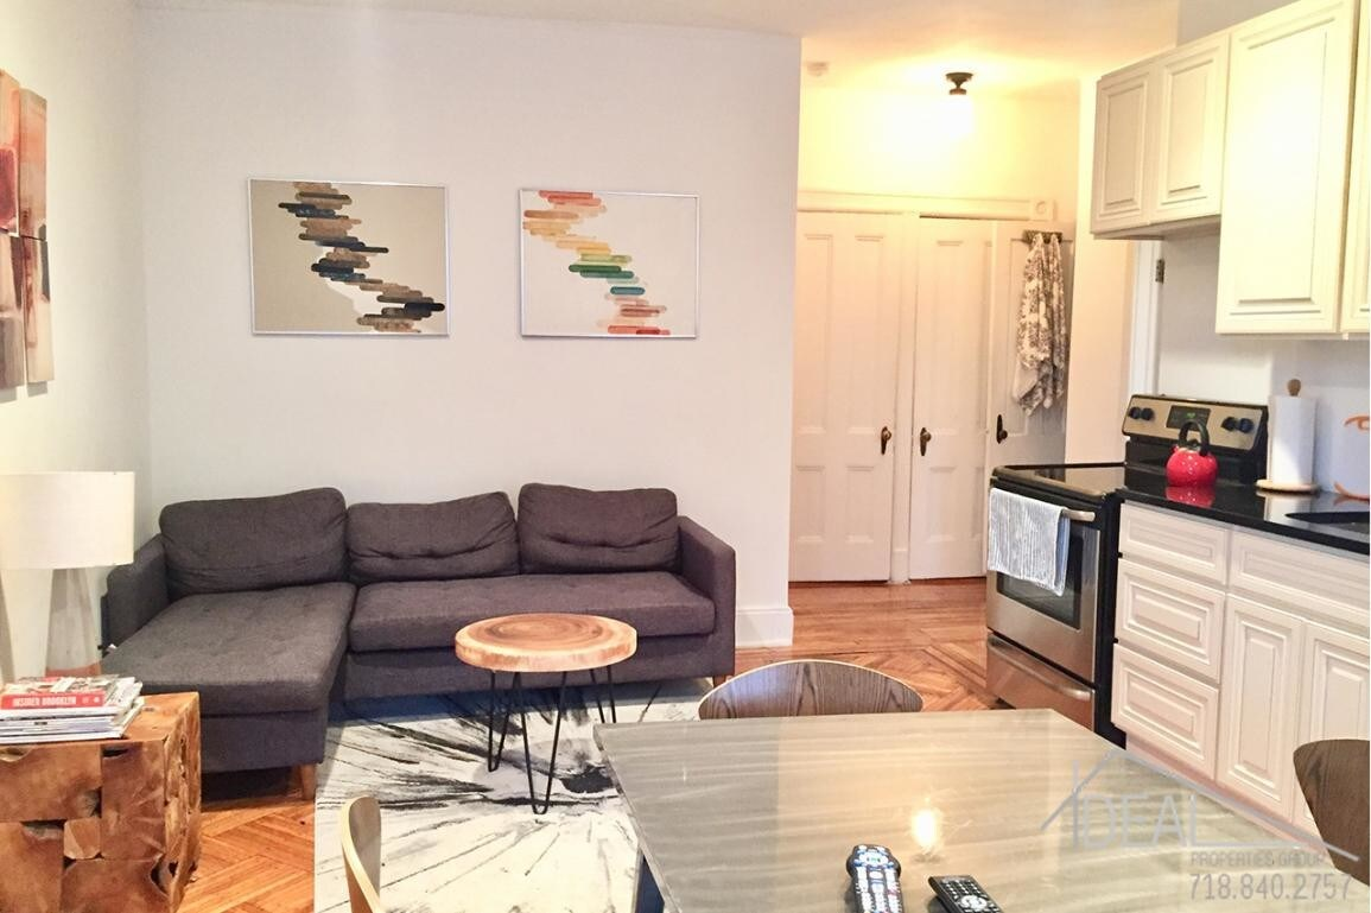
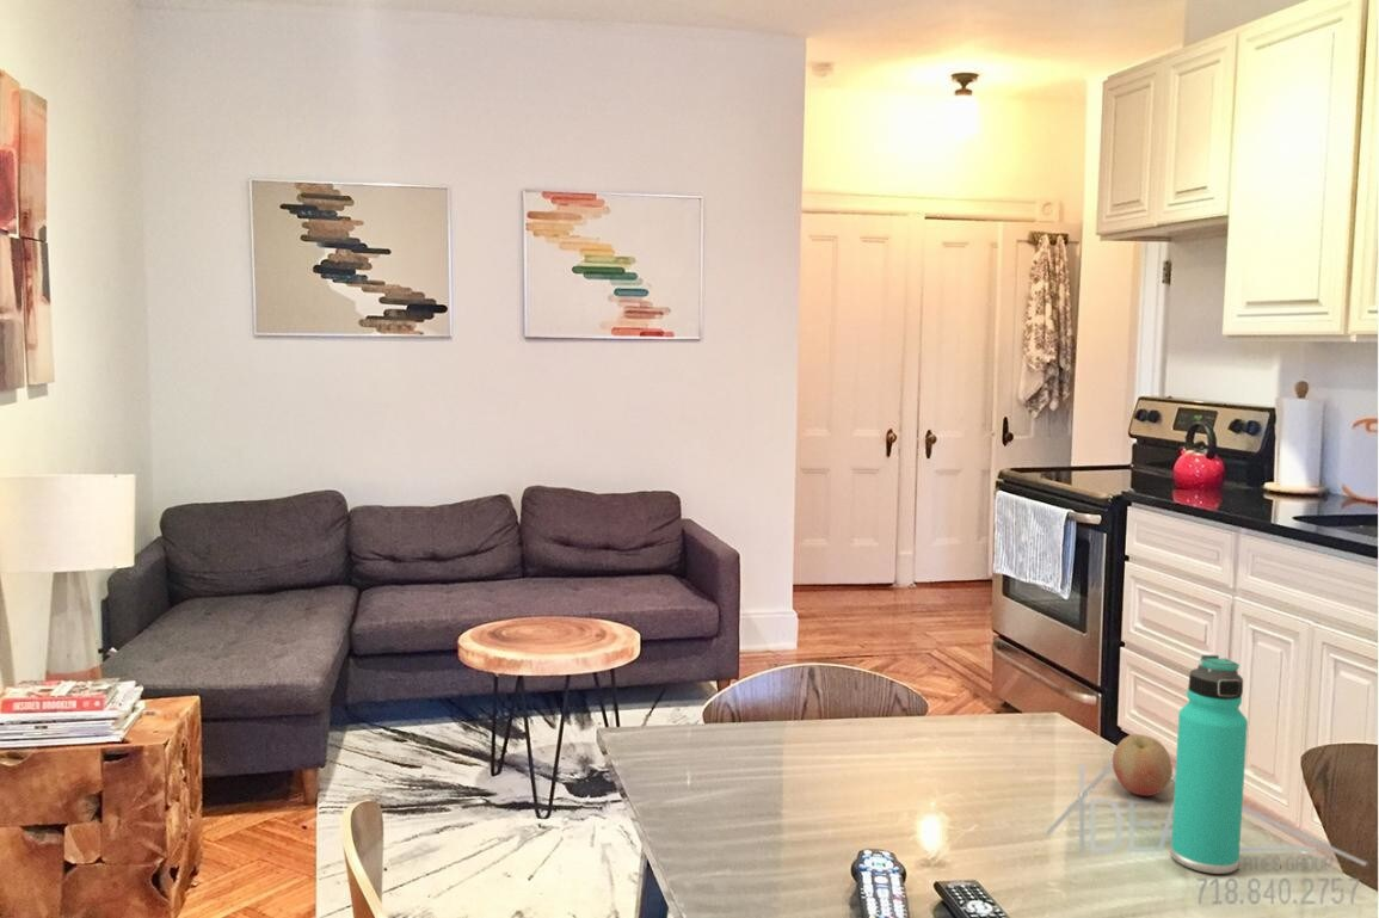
+ thermos bottle [1170,654,1249,875]
+ fruit [1112,733,1174,796]
